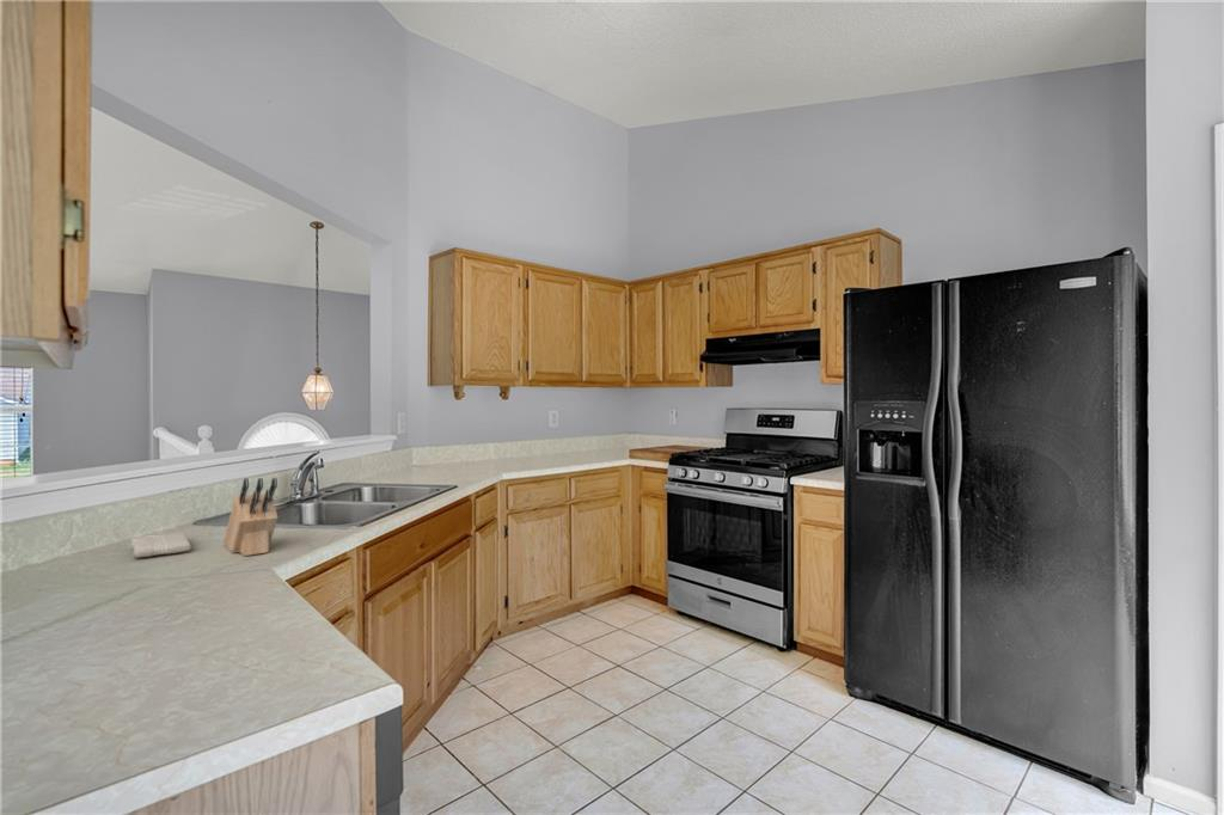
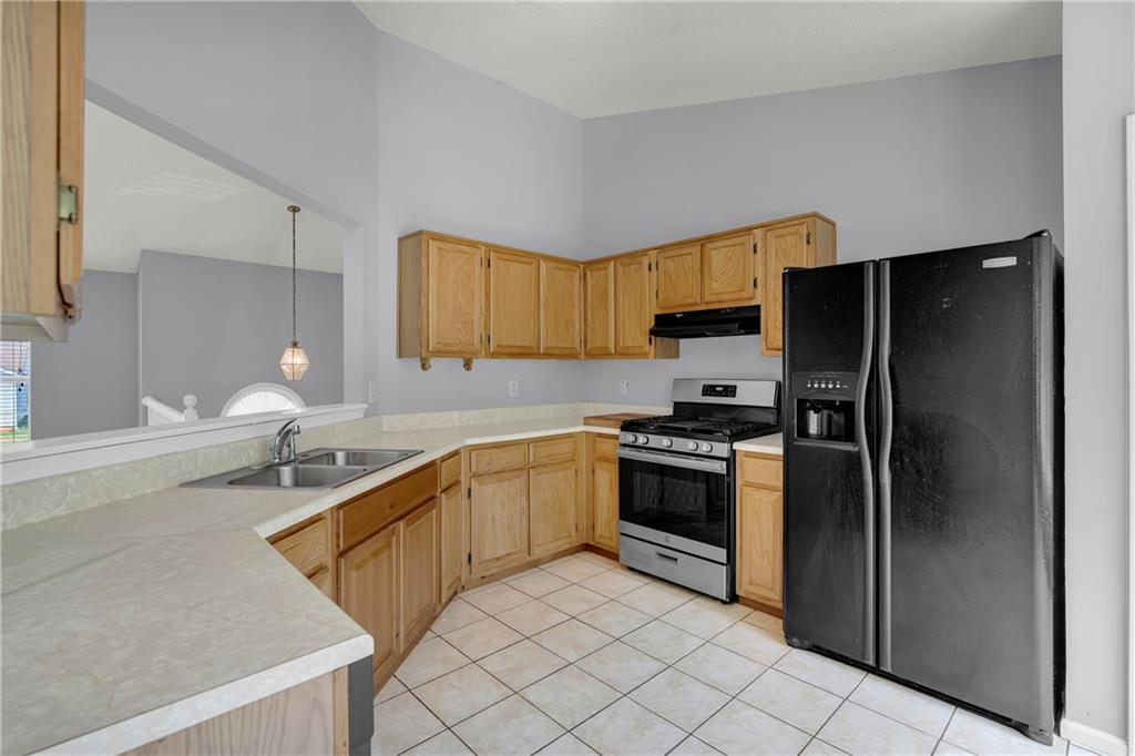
- knife block [222,477,279,557]
- washcloth [130,532,192,559]
